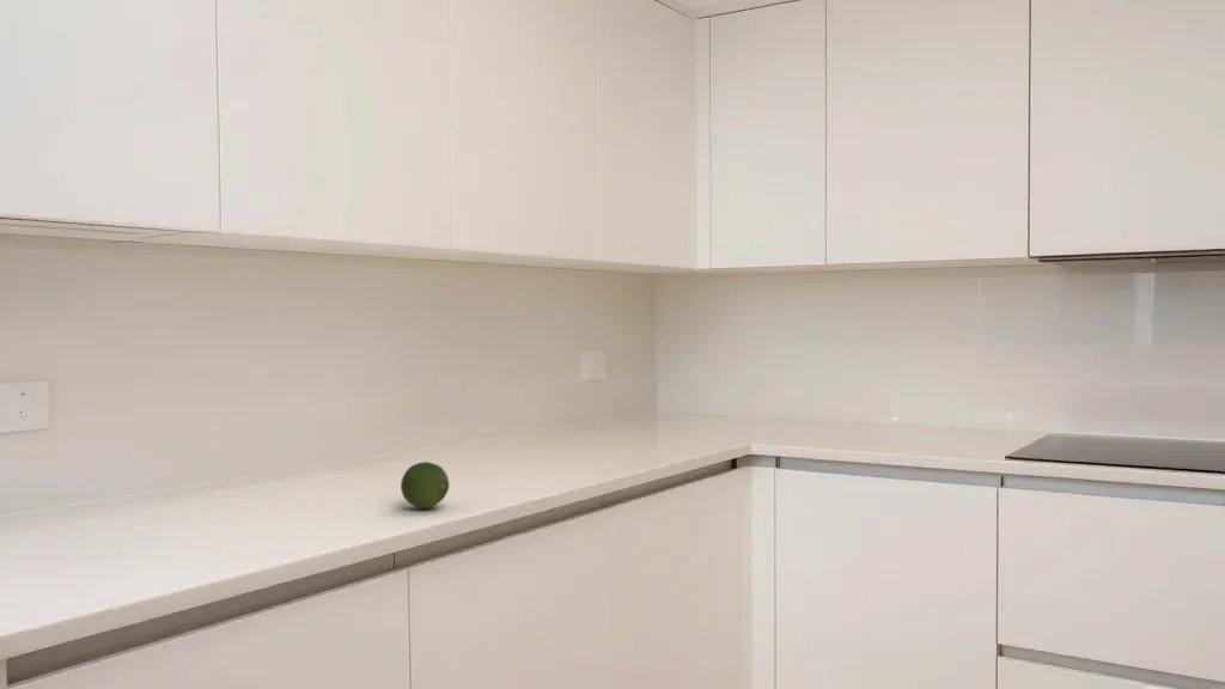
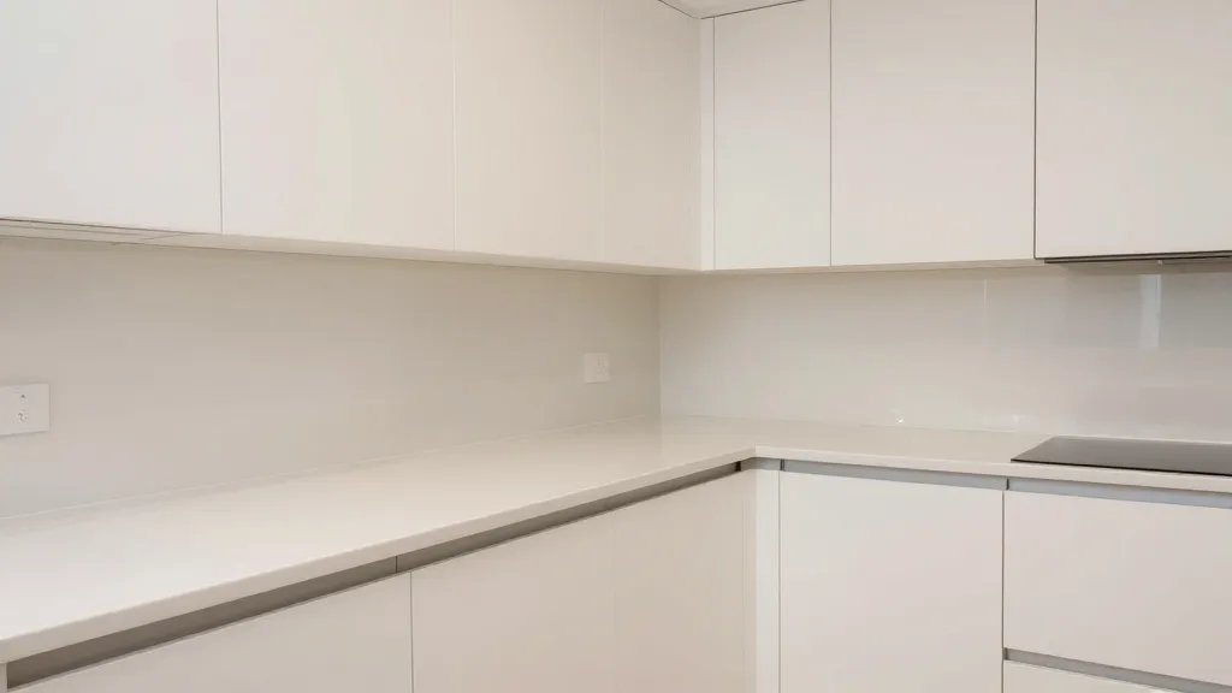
- fruit [400,461,451,510]
